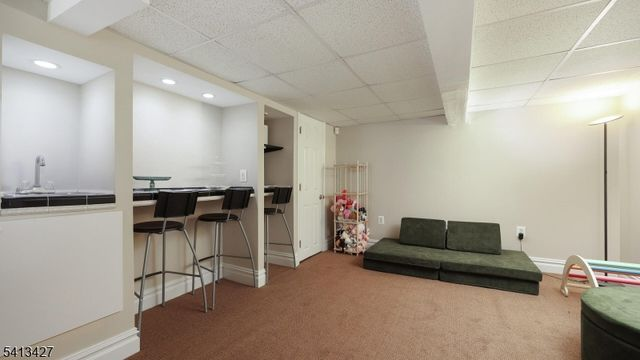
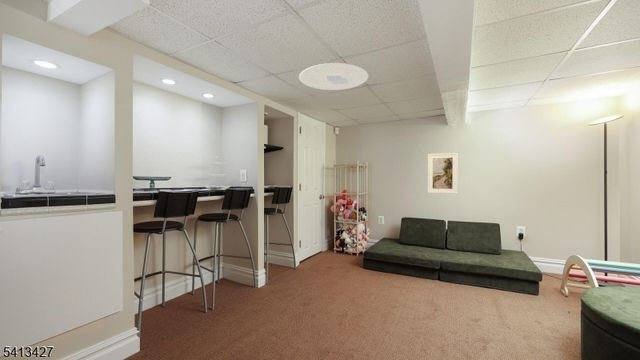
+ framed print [427,152,459,195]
+ ceiling light [298,62,369,91]
